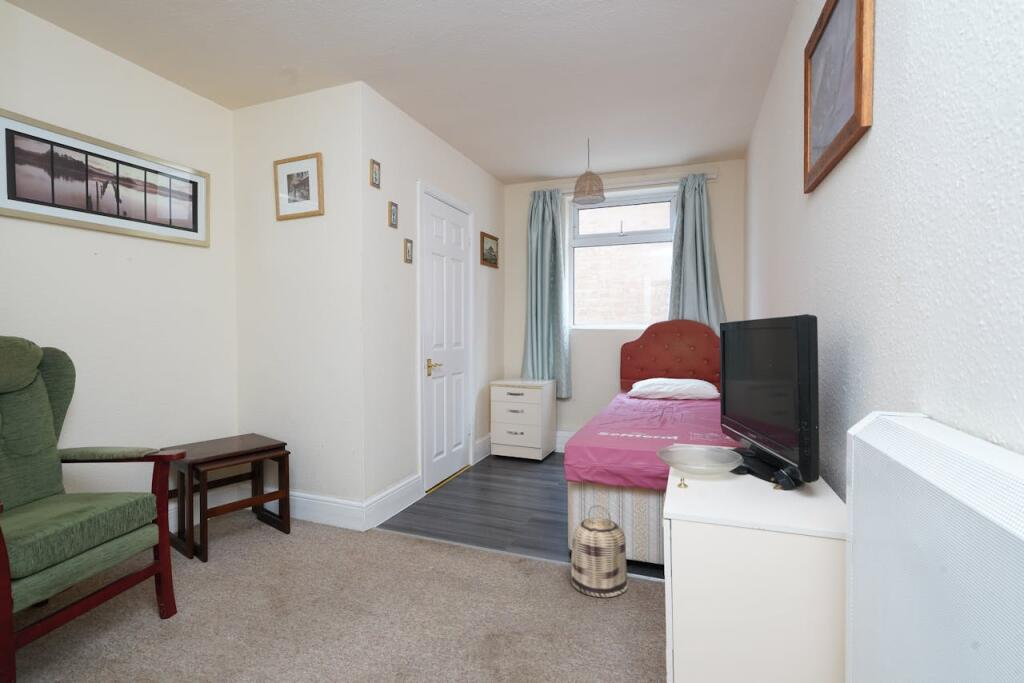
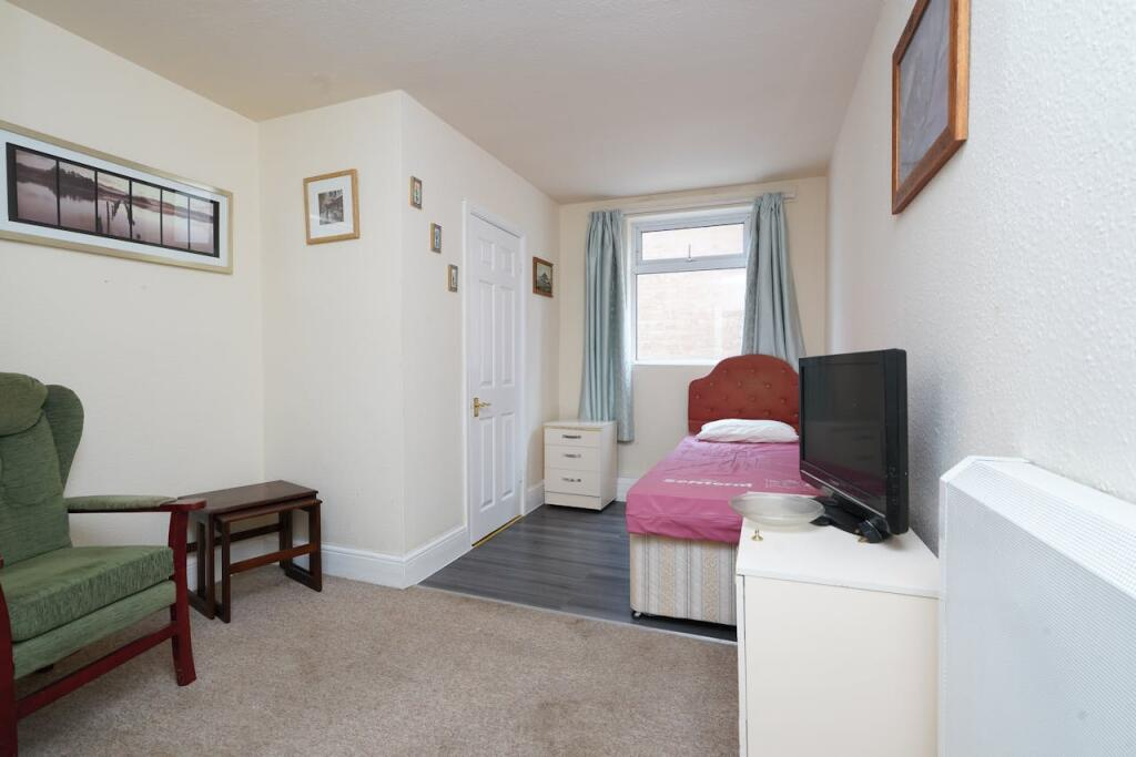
- basket [570,504,629,598]
- pendant lamp [571,137,607,206]
